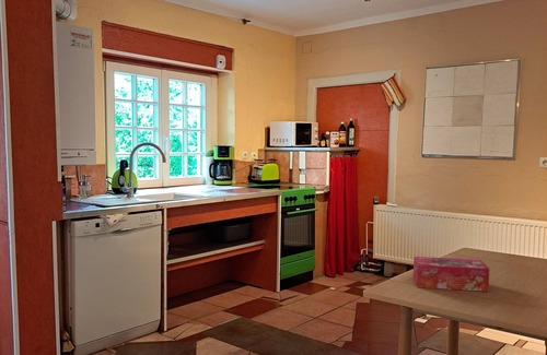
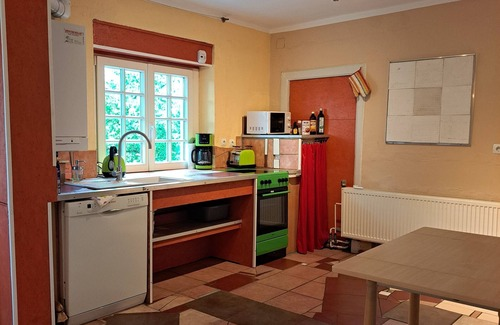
- tissue box [412,256,490,293]
